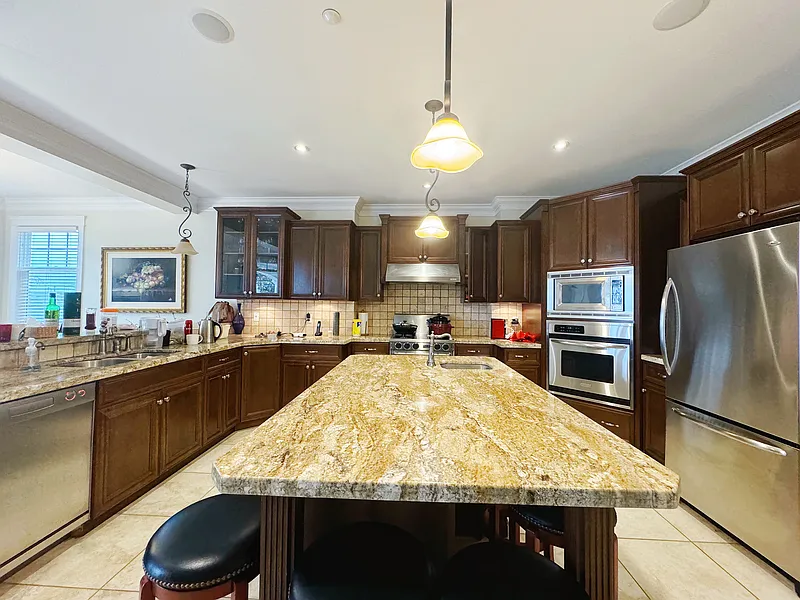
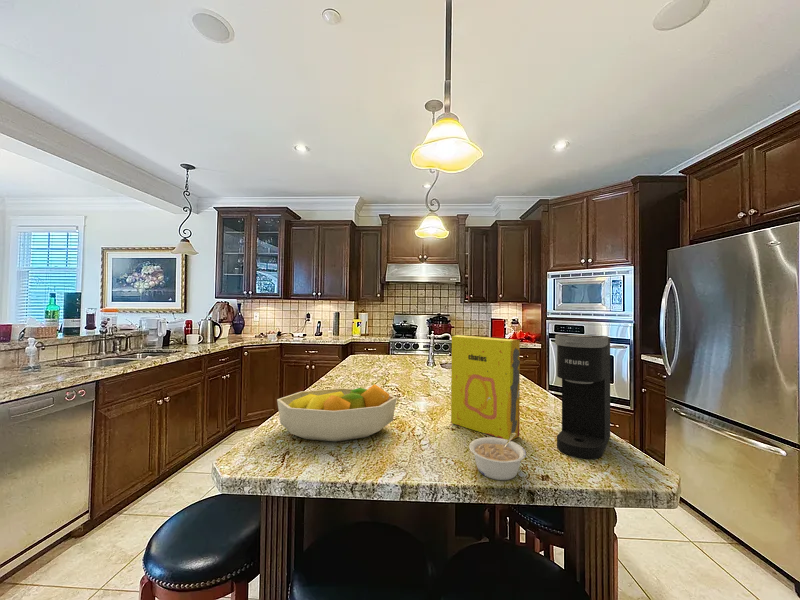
+ legume [468,433,527,481]
+ cereal box [450,334,521,441]
+ coffee maker [554,333,611,460]
+ fruit bowl [276,383,398,443]
